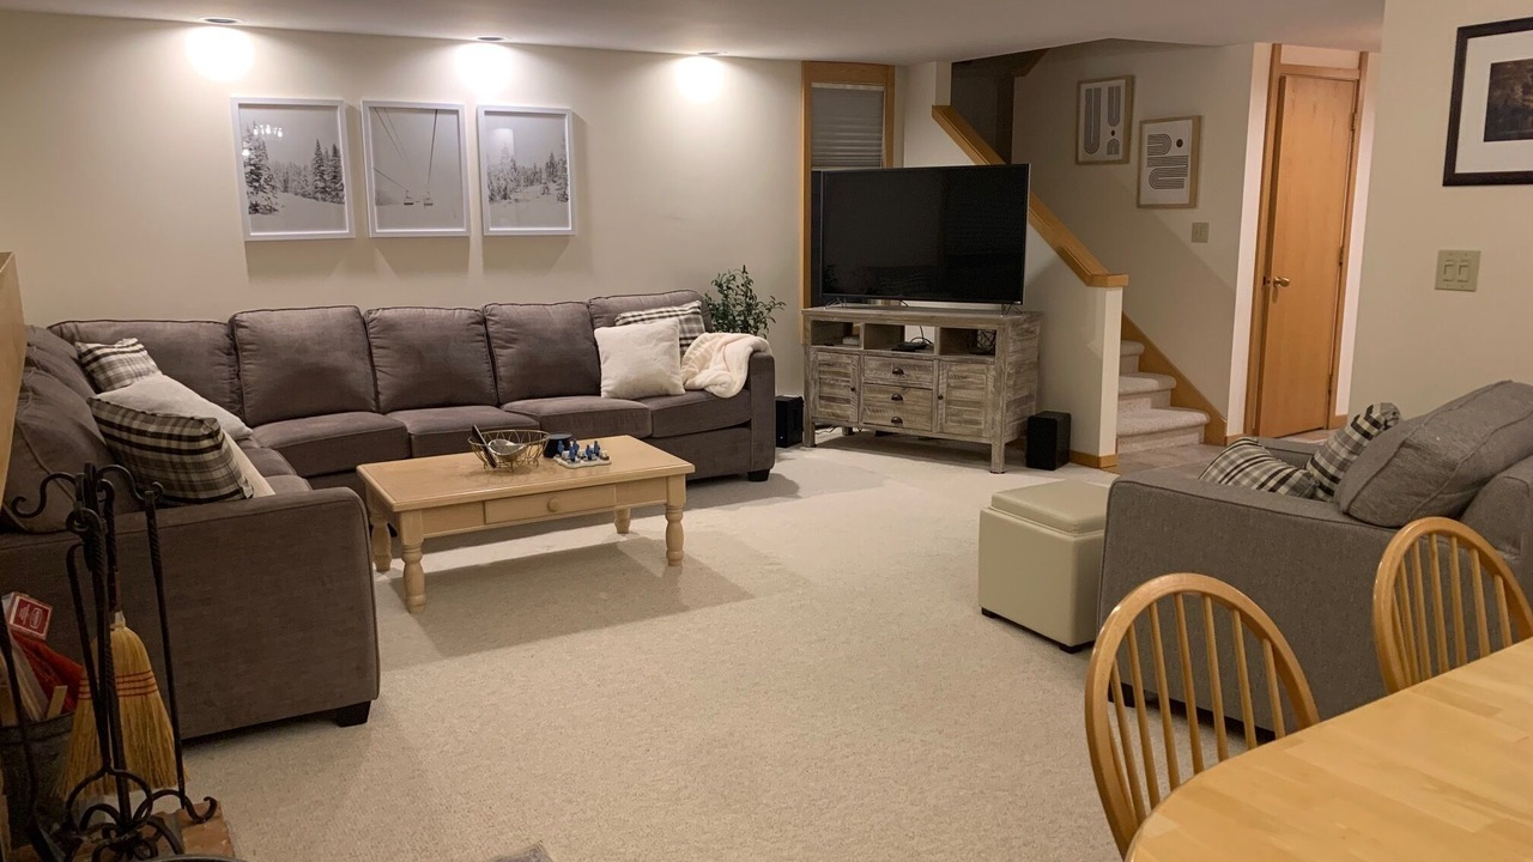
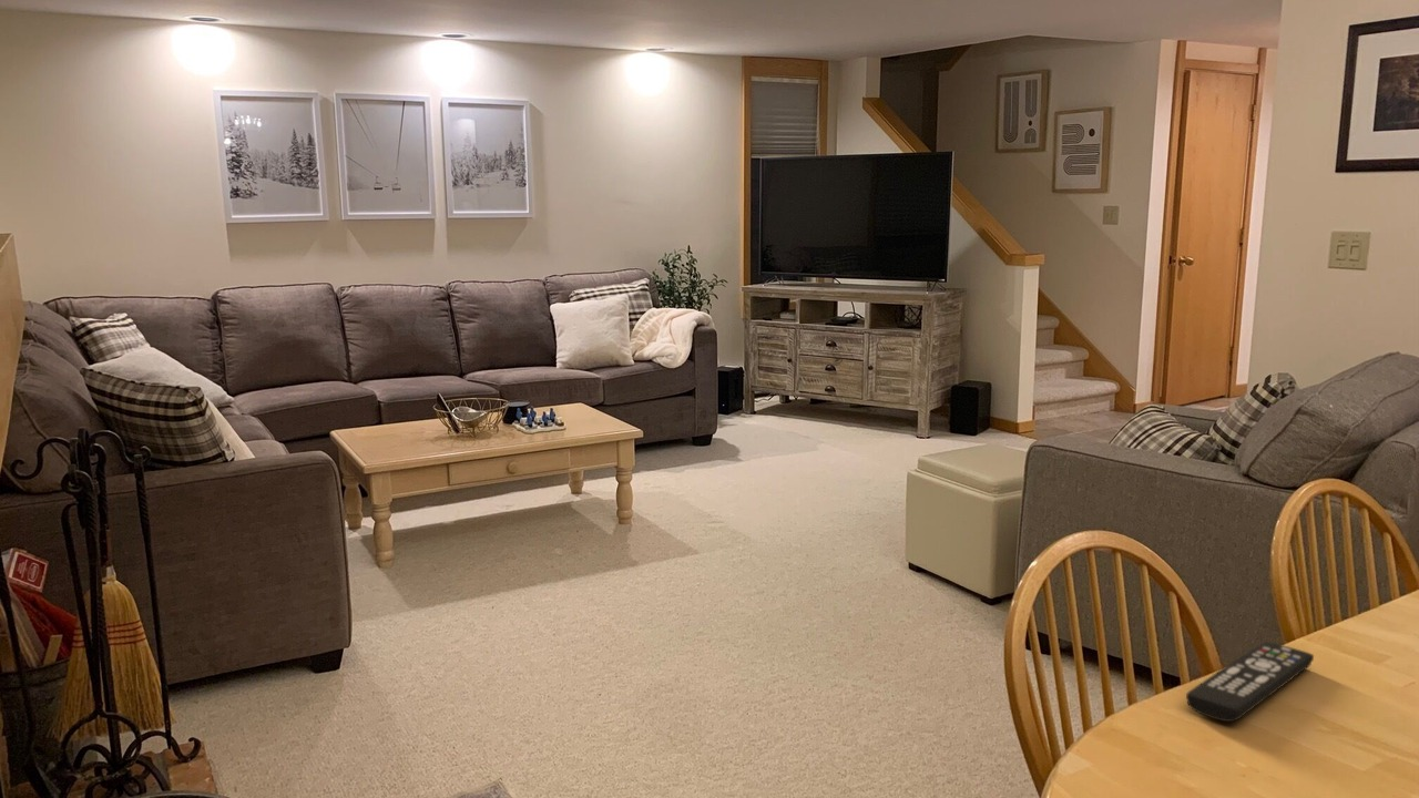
+ remote control [1185,641,1315,723]
